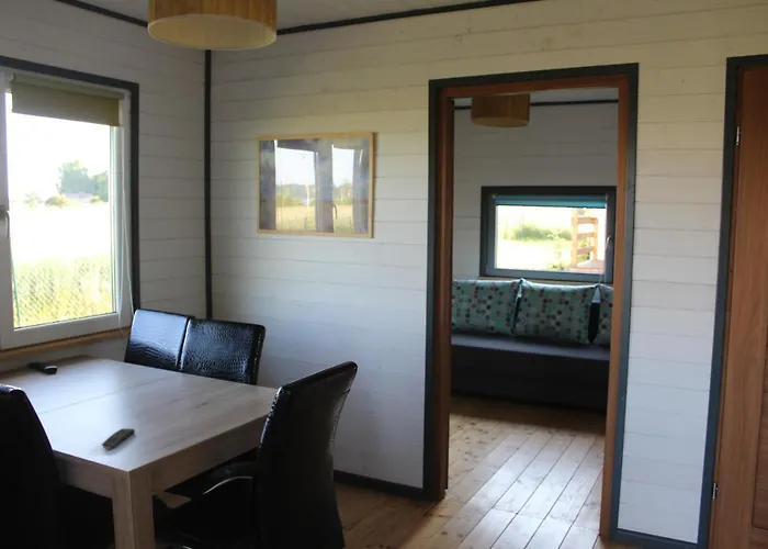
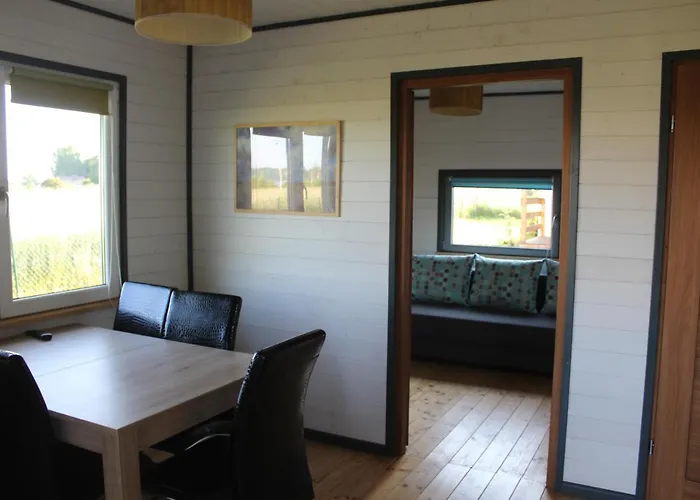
- remote control [101,427,136,450]
